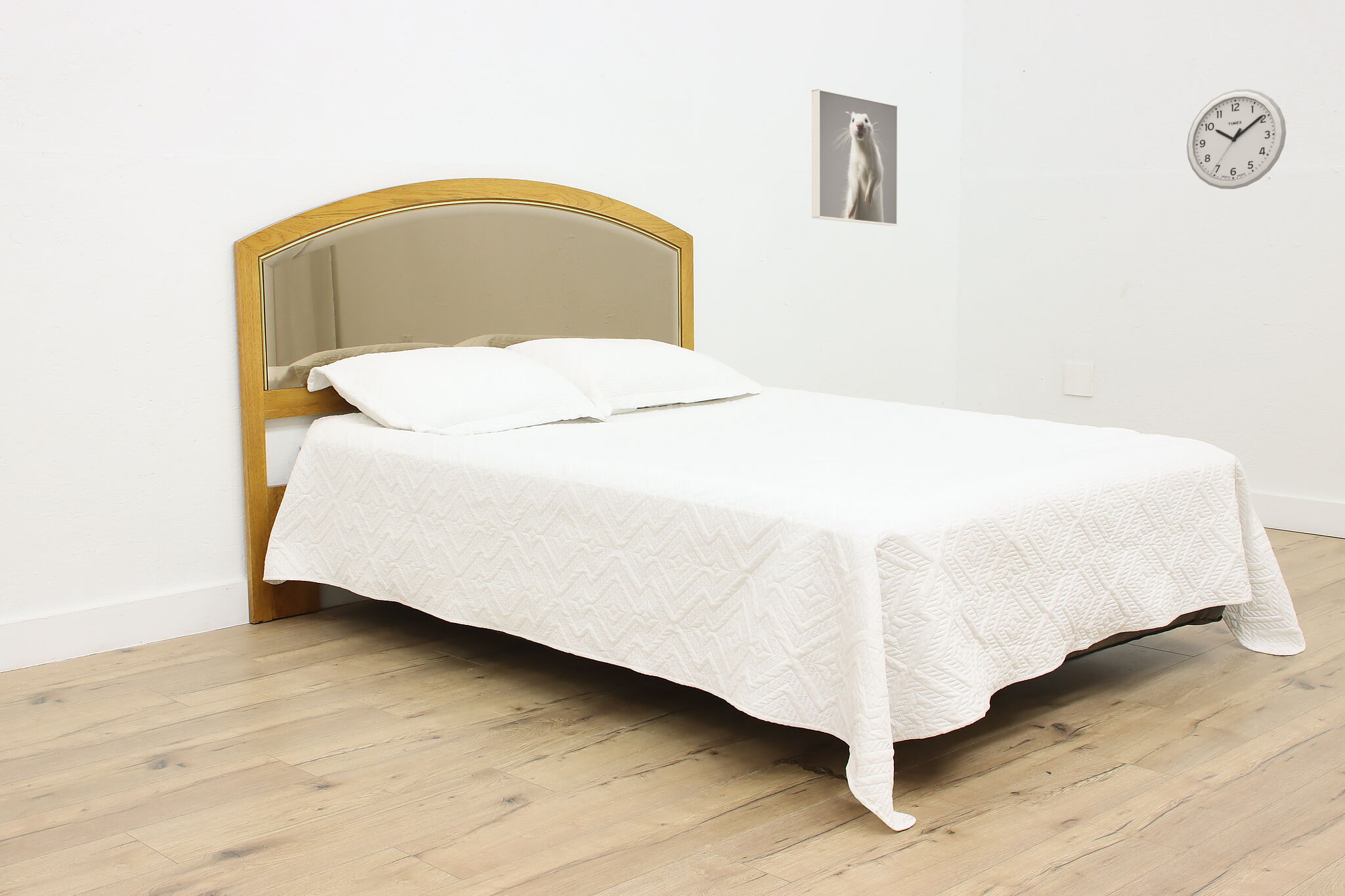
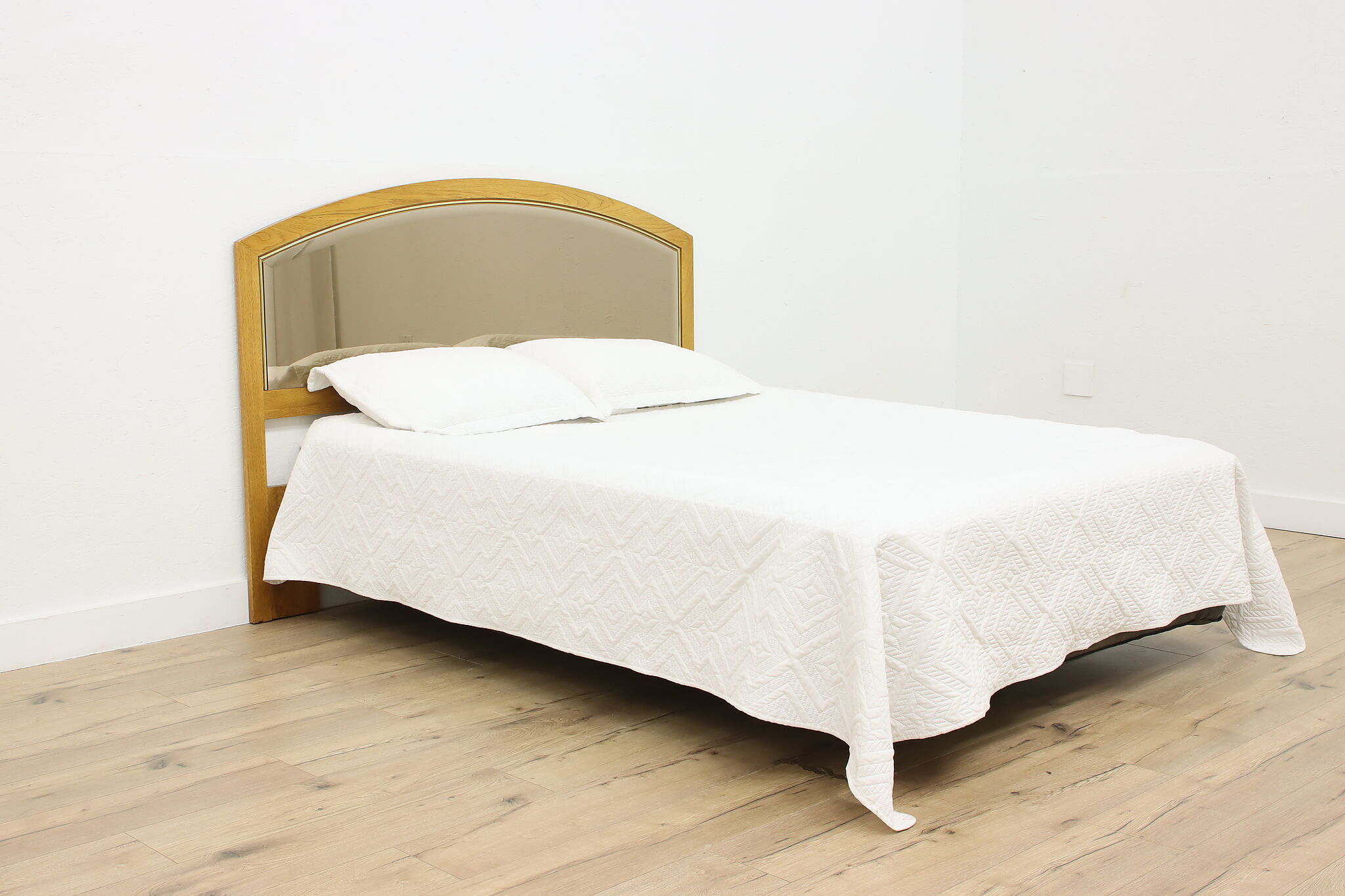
- wall clock [1186,89,1287,190]
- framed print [811,88,898,226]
